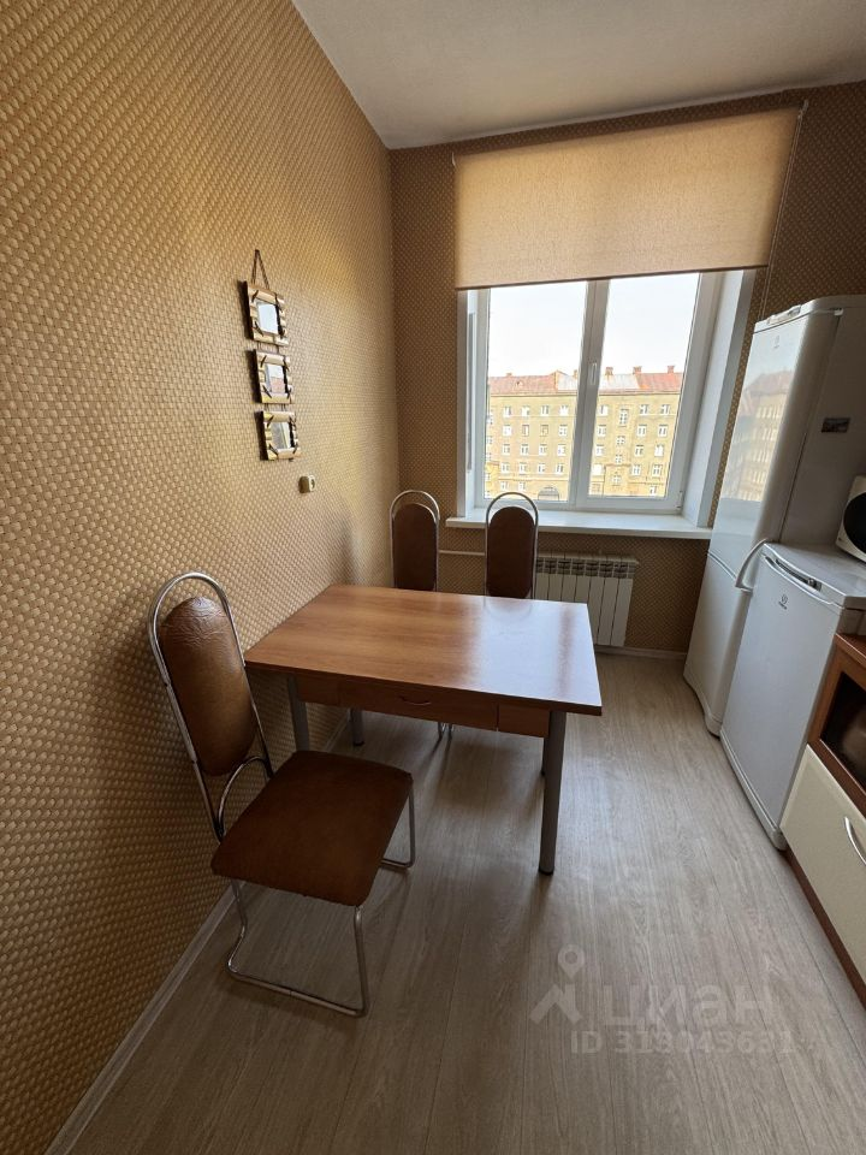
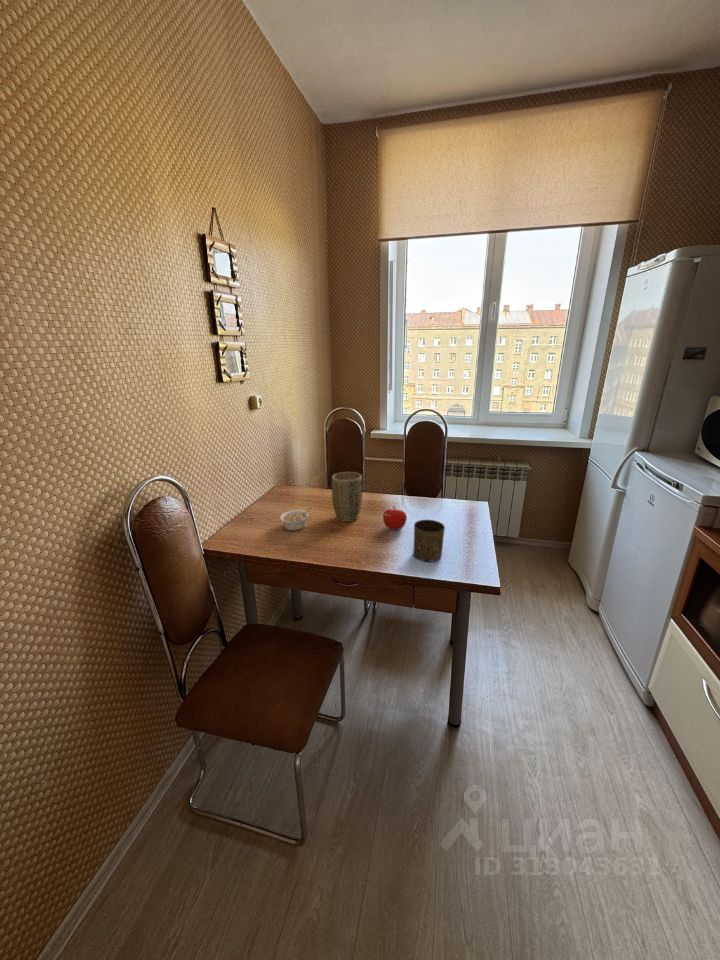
+ fruit [382,506,408,531]
+ cup [412,519,446,562]
+ plant pot [331,471,364,523]
+ legume [279,507,313,532]
